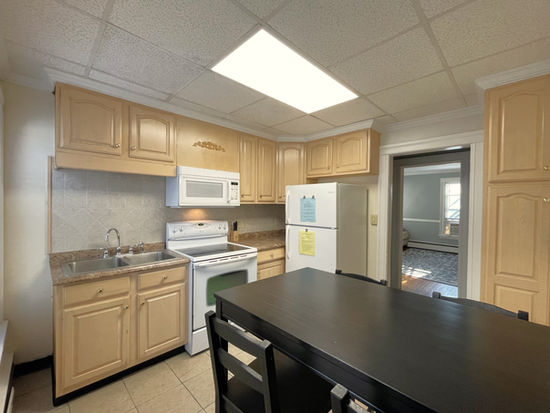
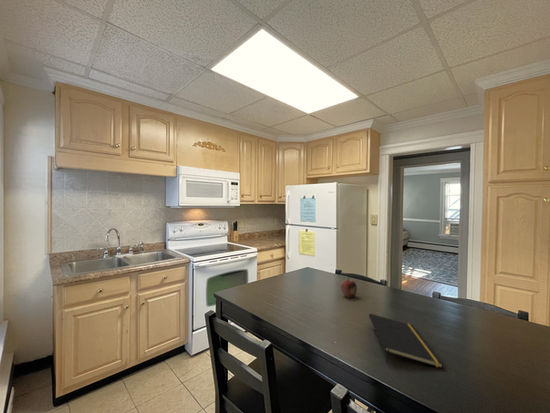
+ notepad [368,313,444,369]
+ fruit [340,277,358,299]
